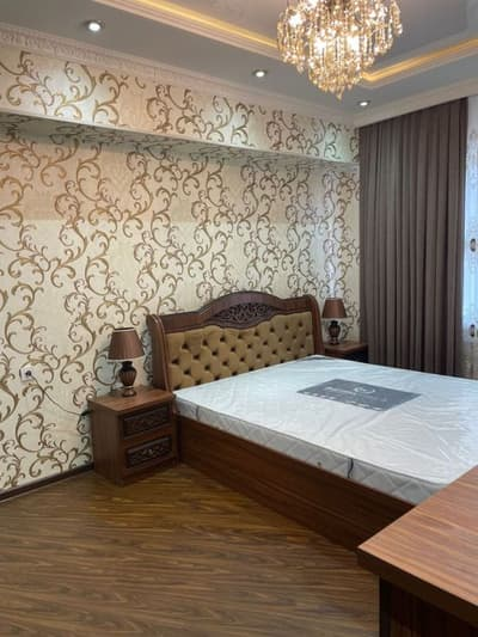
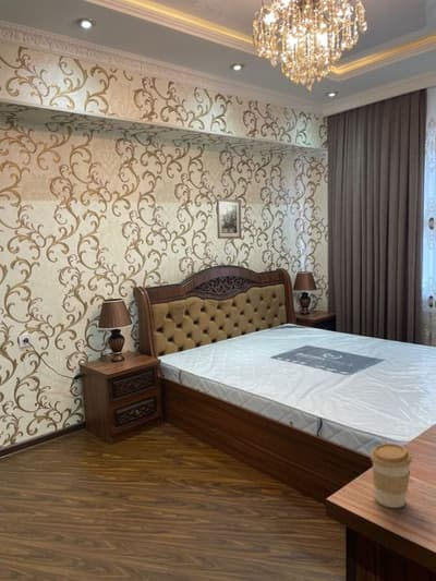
+ wall art [216,197,242,240]
+ coffee cup [370,443,413,509]
